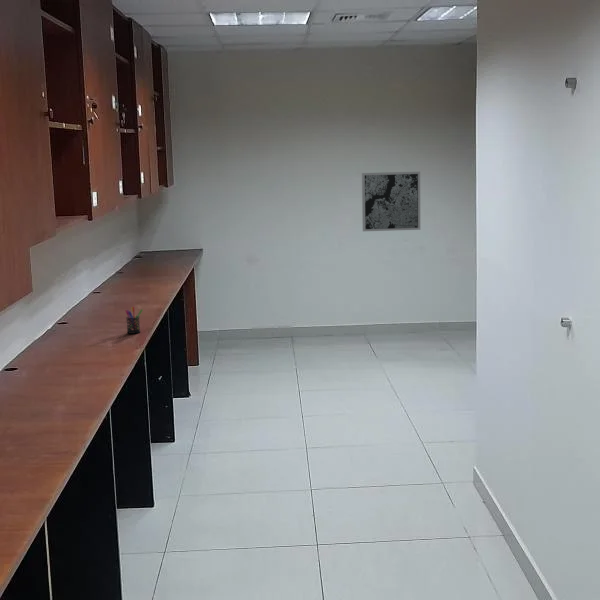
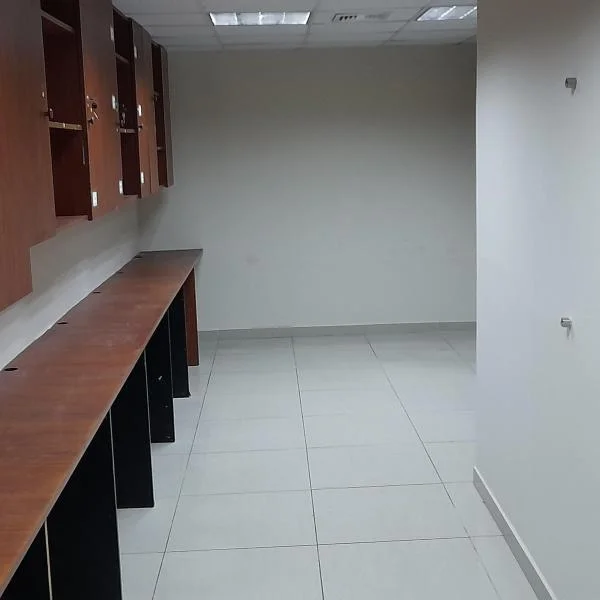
- wall art [361,171,421,232]
- pen holder [125,306,143,335]
